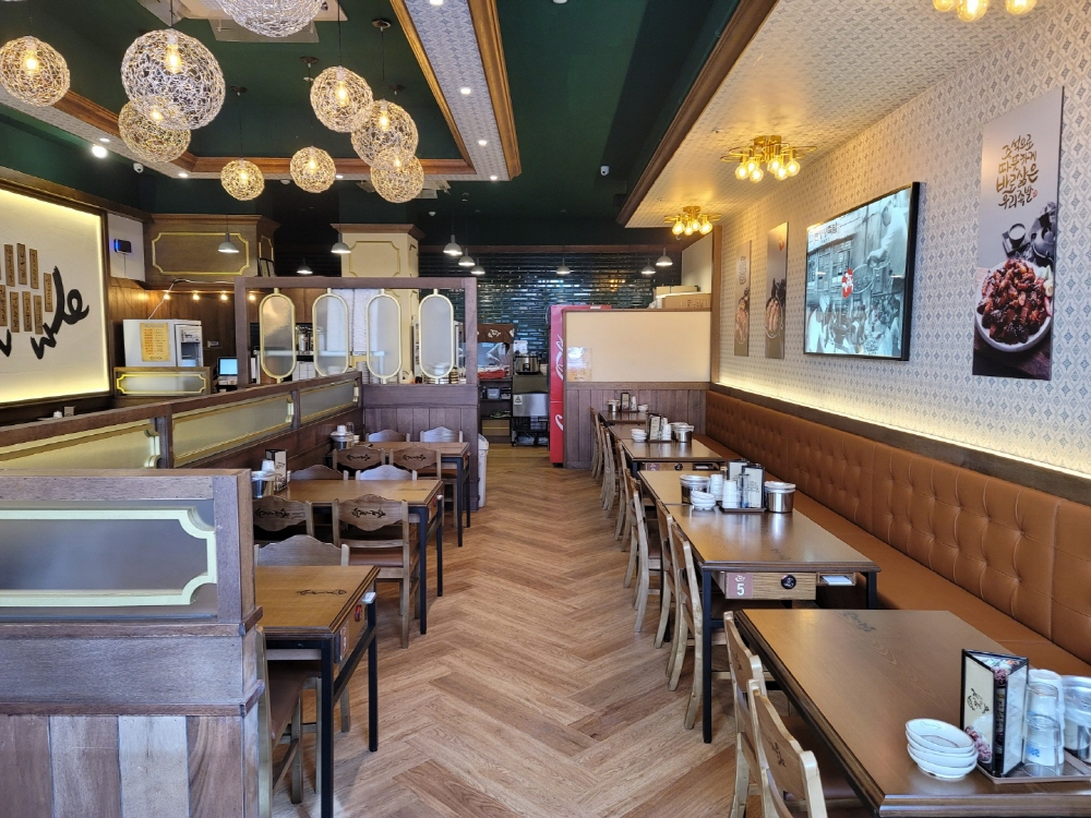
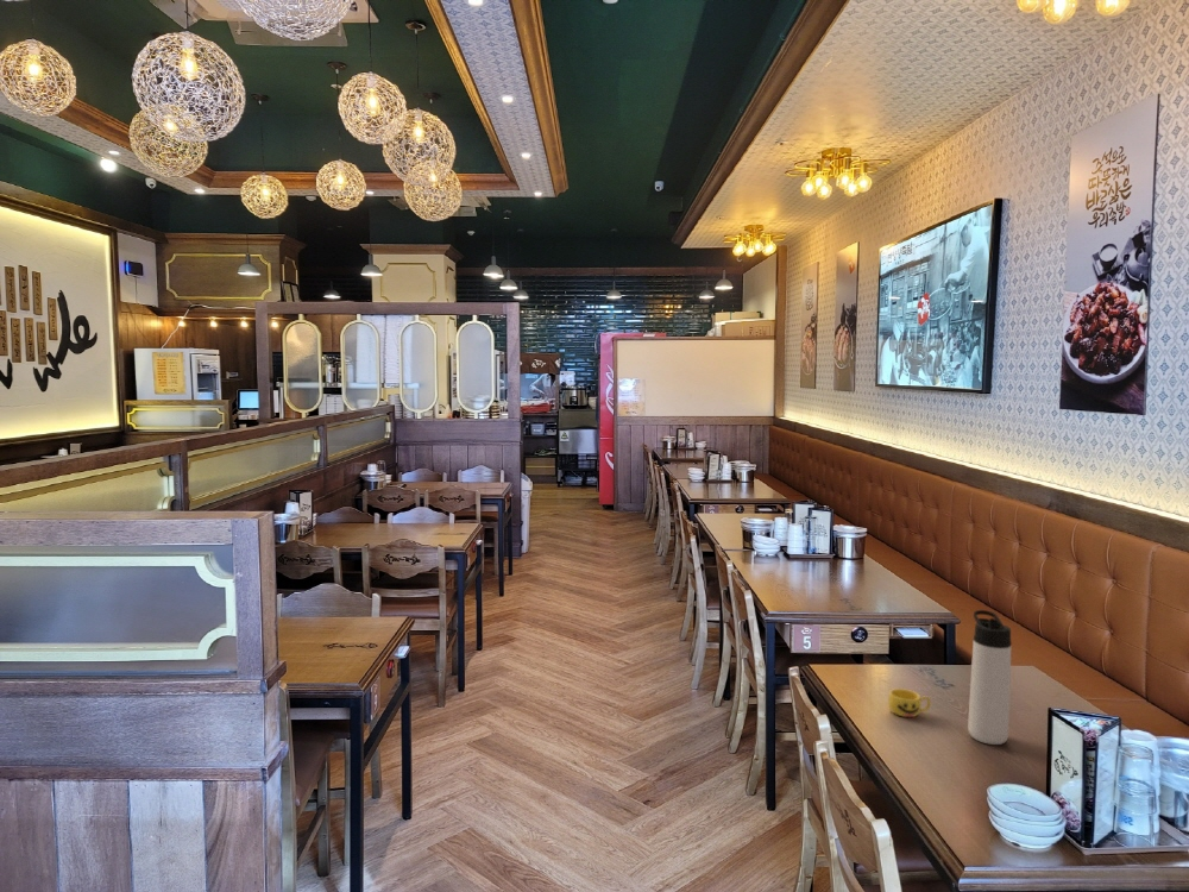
+ cup [887,687,932,718]
+ thermos bottle [967,609,1013,746]
